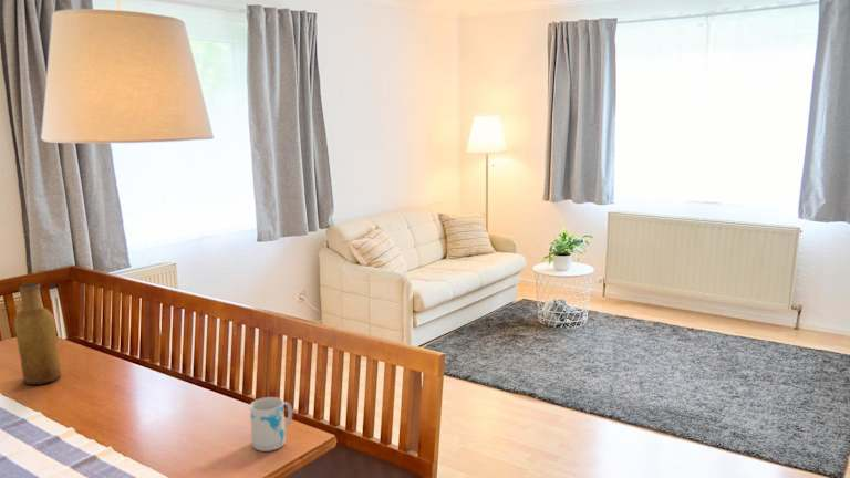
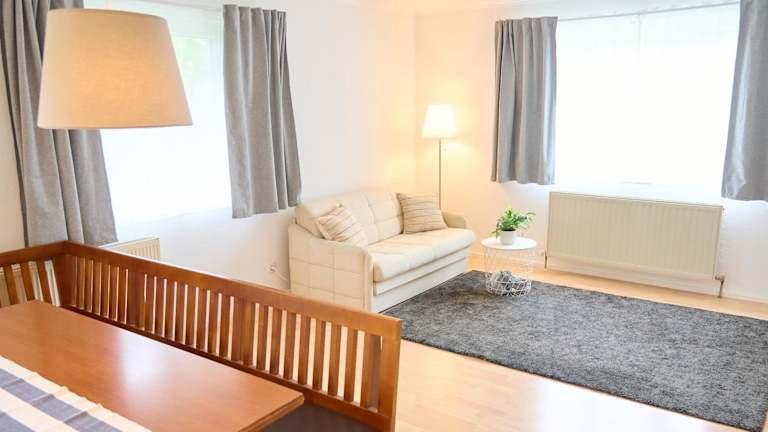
- mug [249,396,293,453]
- vase [13,282,62,386]
